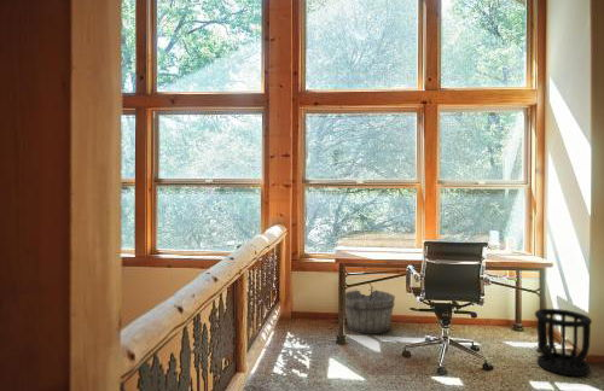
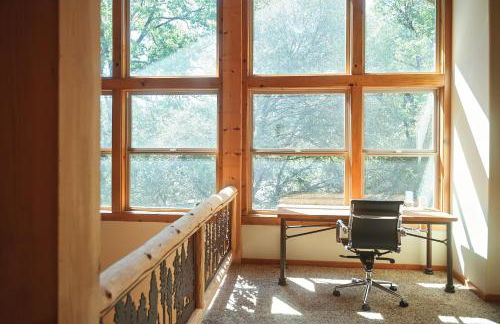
- wooden bucket [344,282,396,334]
- wastebasket [534,308,593,378]
